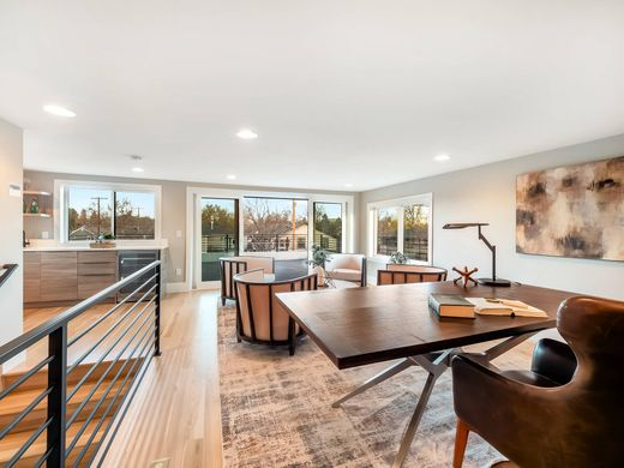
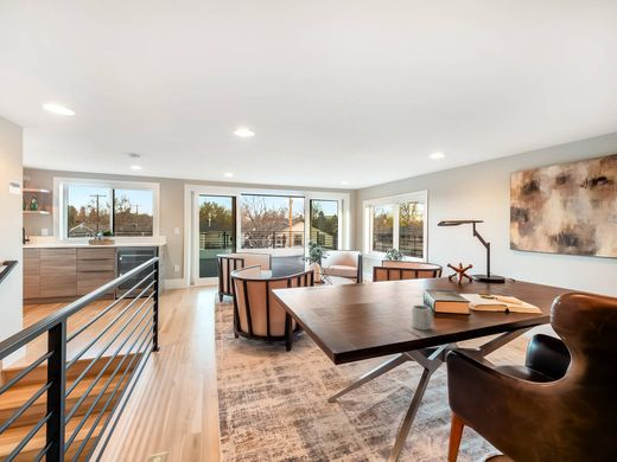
+ cup [411,304,433,332]
